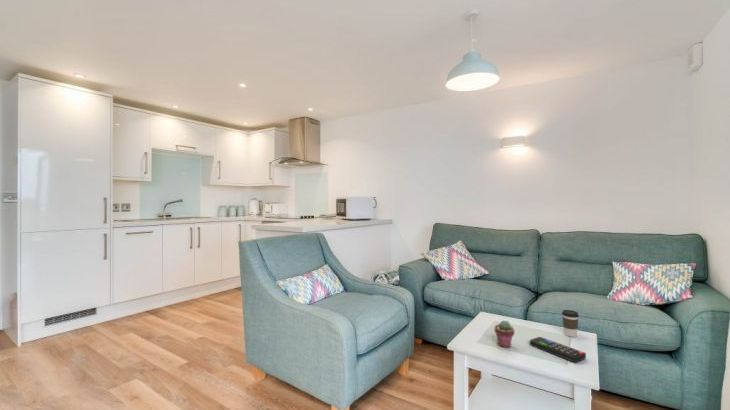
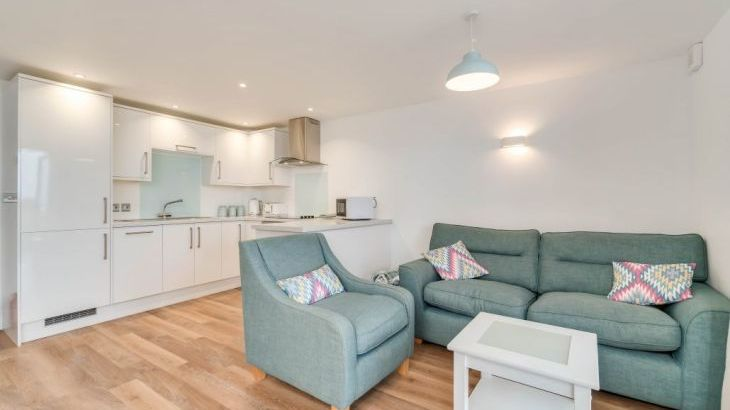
- remote control [529,336,587,364]
- coffee cup [561,309,580,338]
- potted succulent [494,319,516,348]
